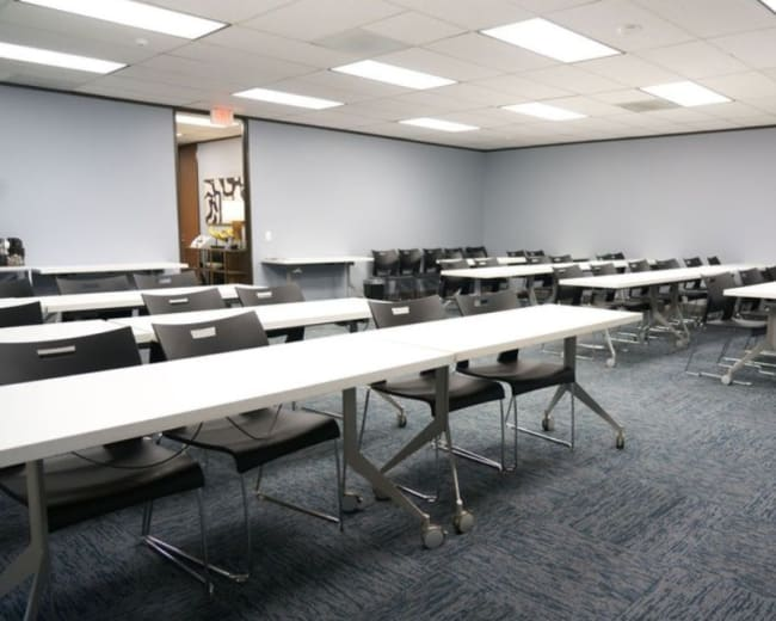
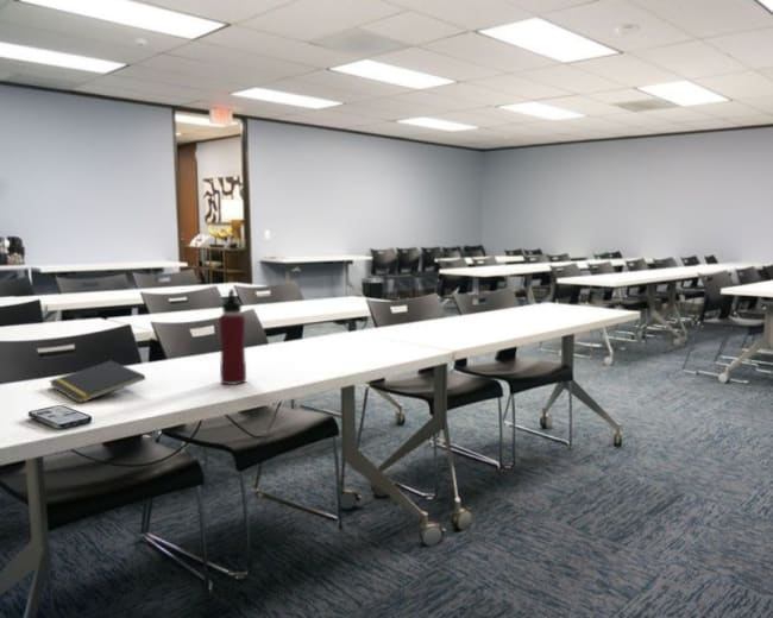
+ phone case [27,404,94,430]
+ notepad [48,359,146,404]
+ water bottle [218,288,247,385]
